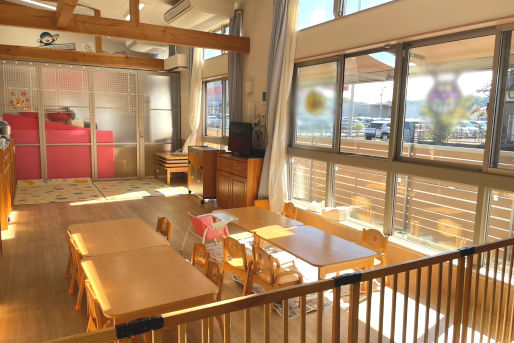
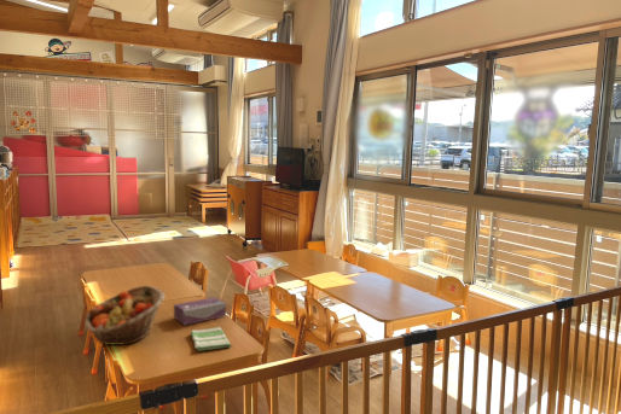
+ dish towel [190,326,232,352]
+ fruit basket [83,285,166,346]
+ tissue box [173,296,227,327]
